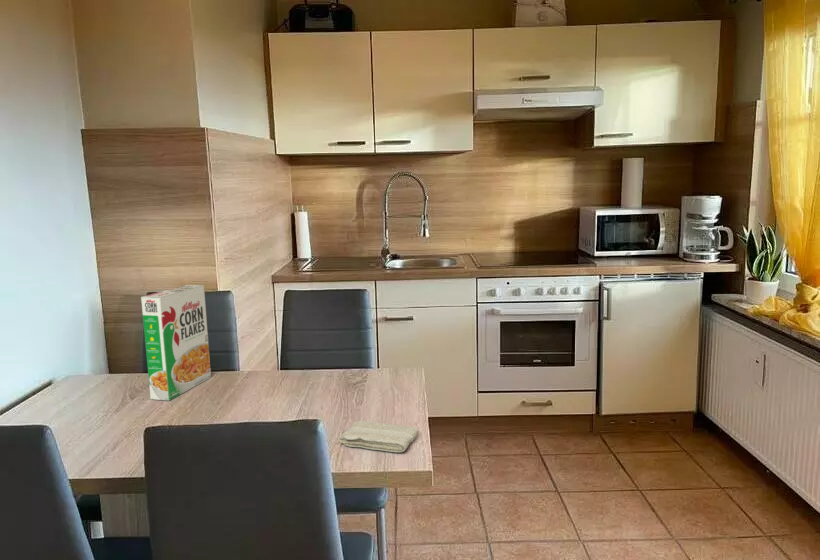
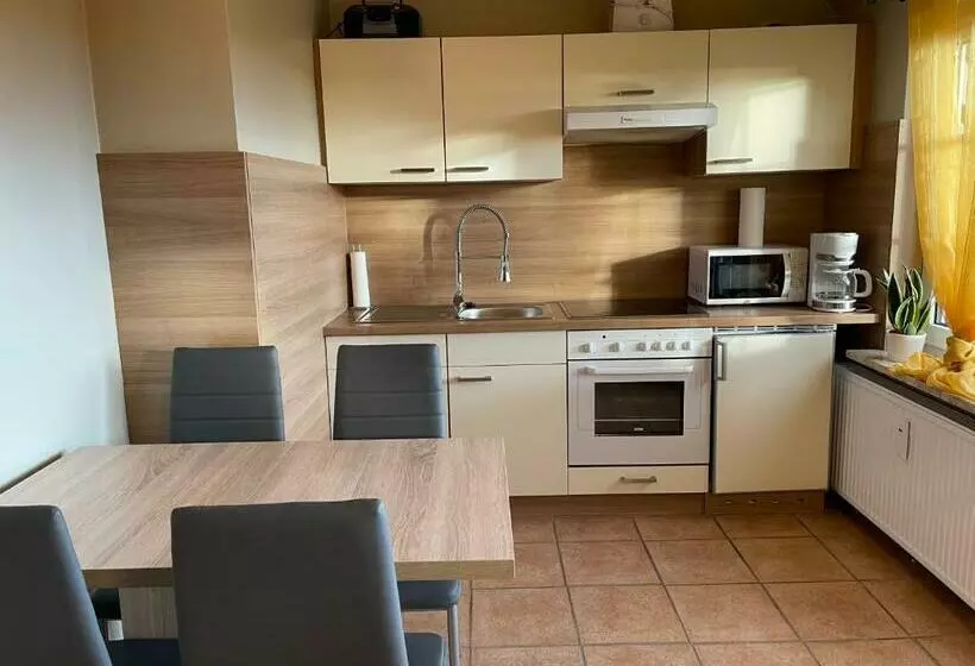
- washcloth [338,419,420,453]
- cereal box [140,284,212,401]
